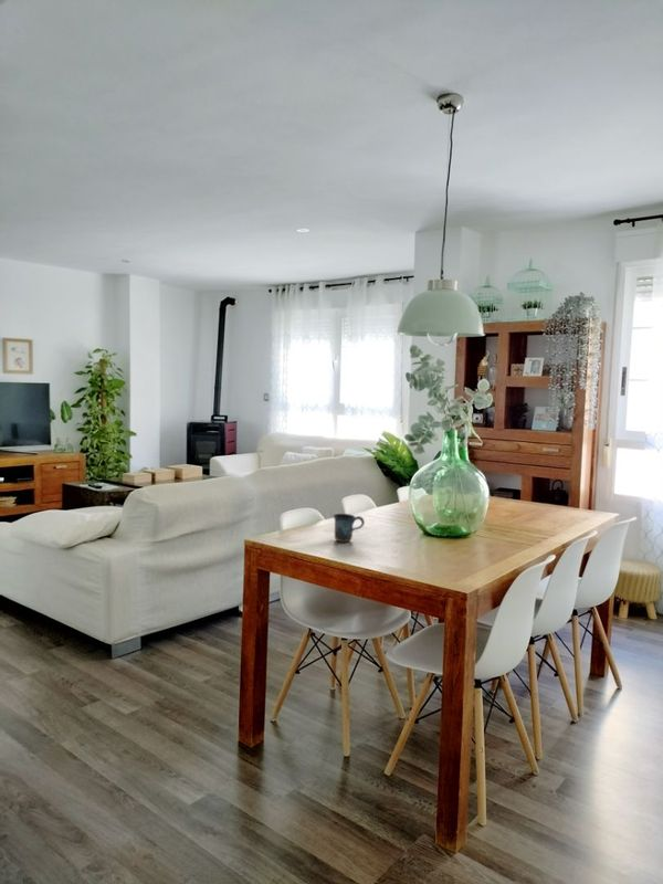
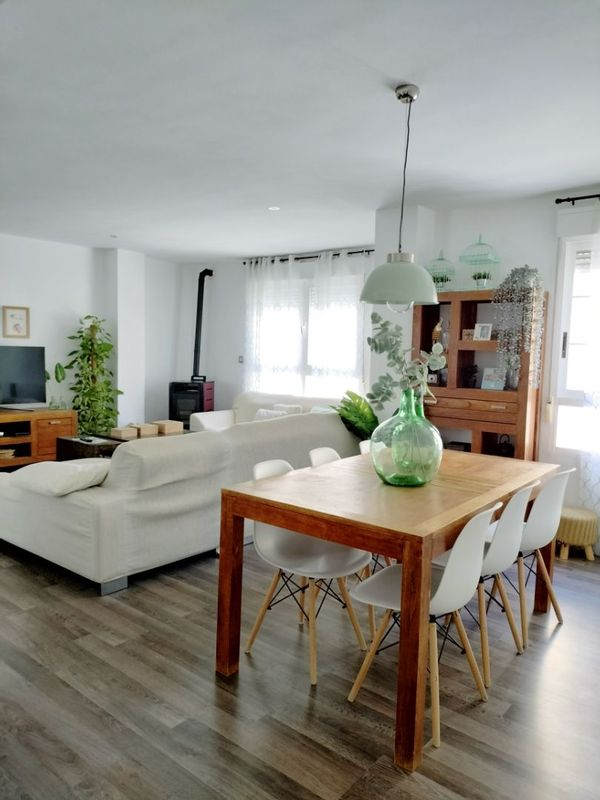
- mug [333,513,366,543]
